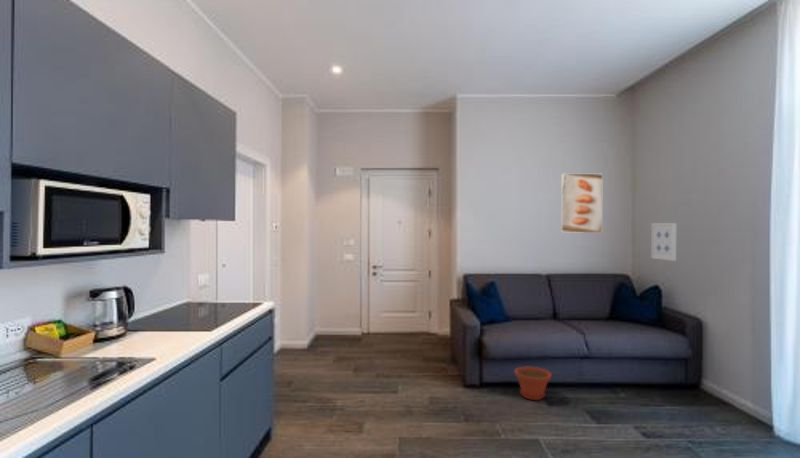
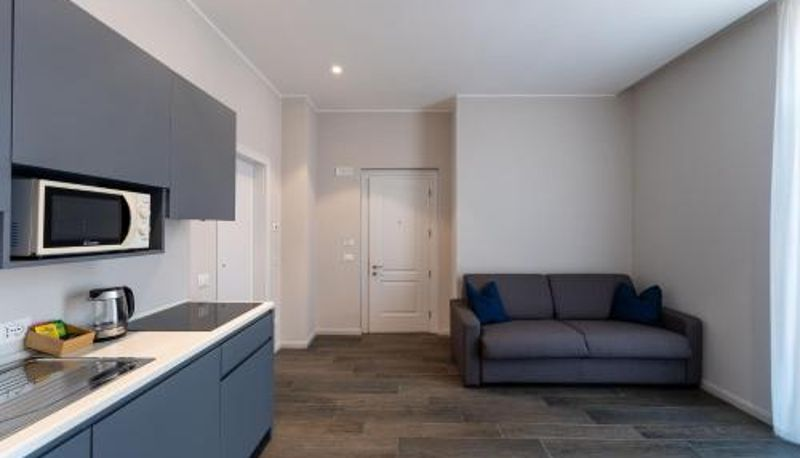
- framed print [560,173,604,234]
- wall art [650,222,678,262]
- plant pot [513,366,553,401]
